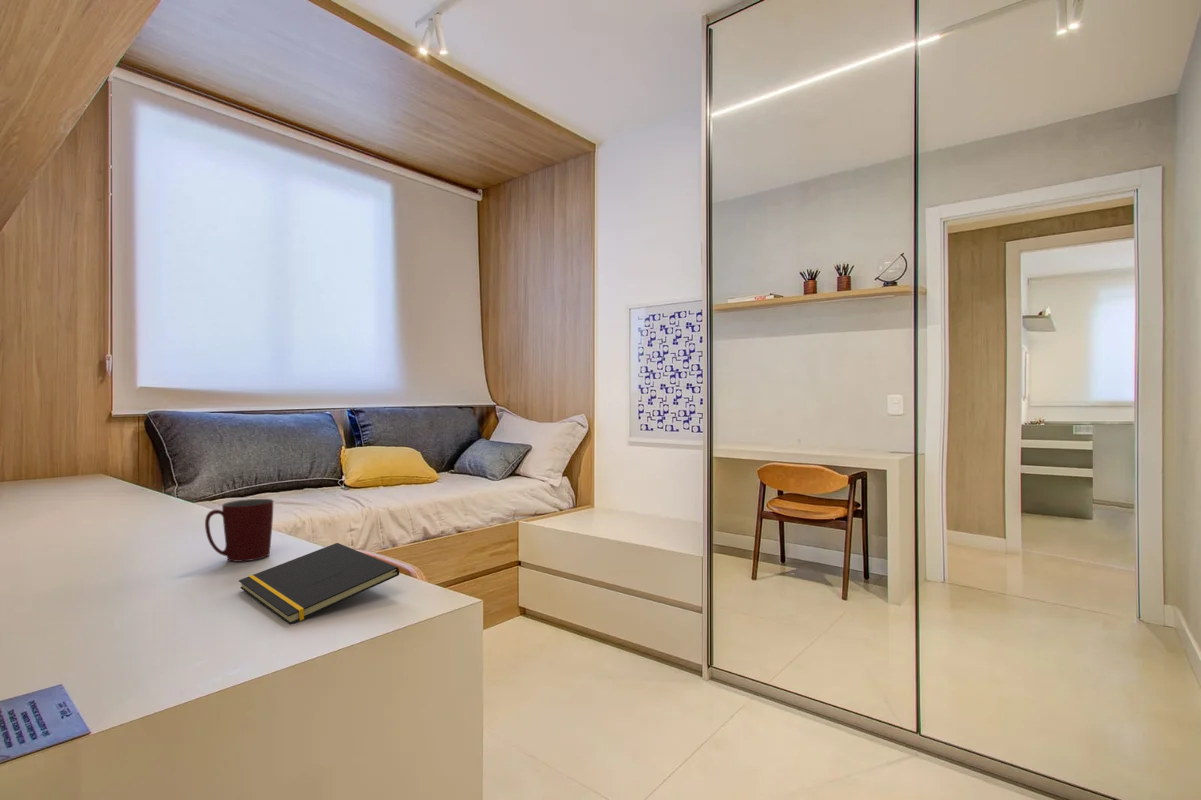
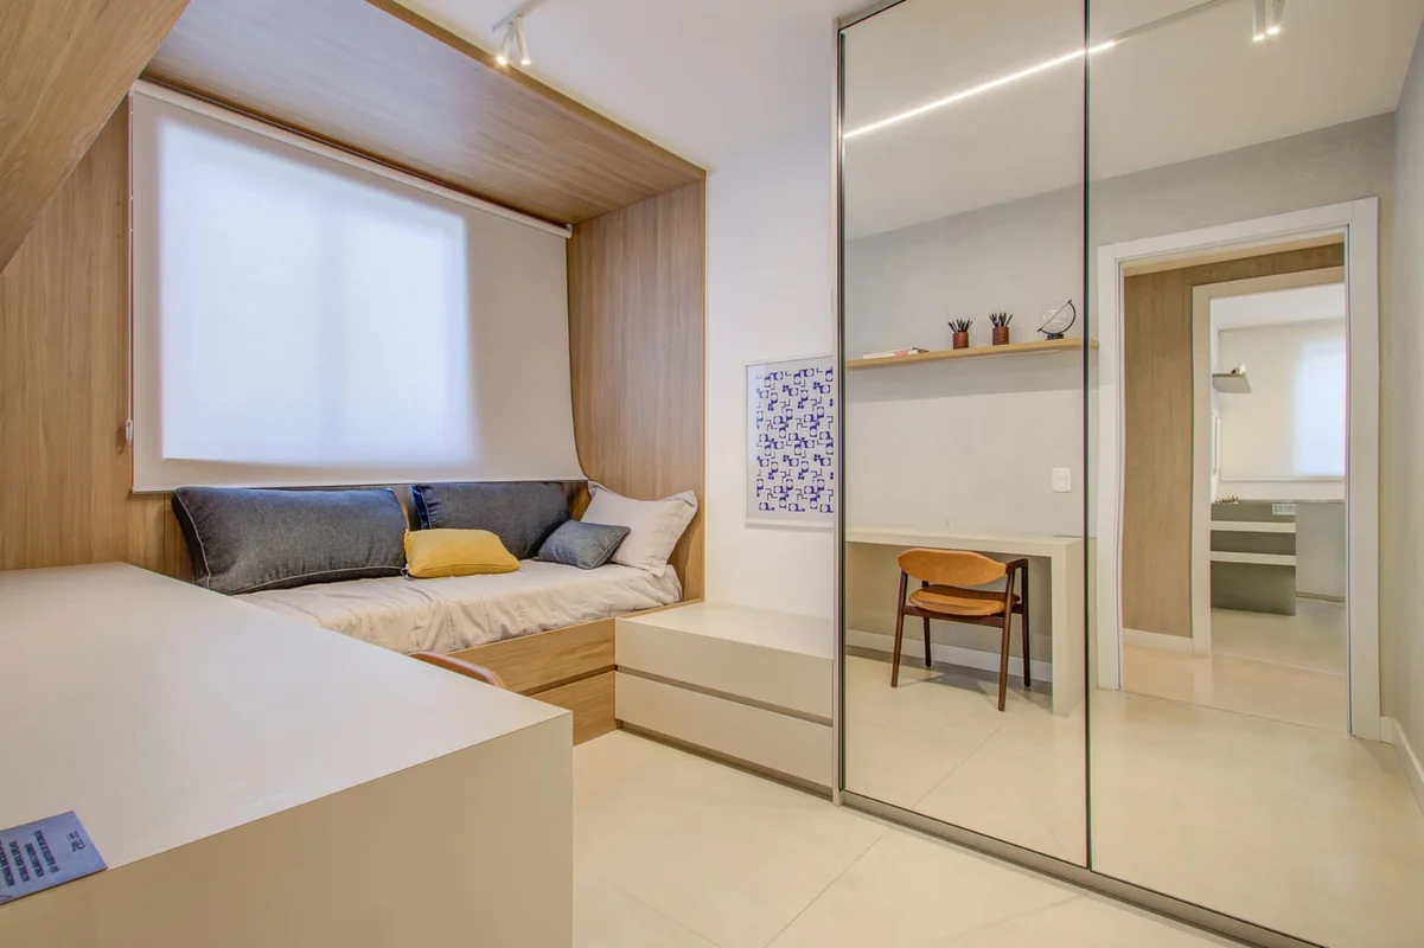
- notepad [238,542,400,626]
- mug [204,498,274,563]
